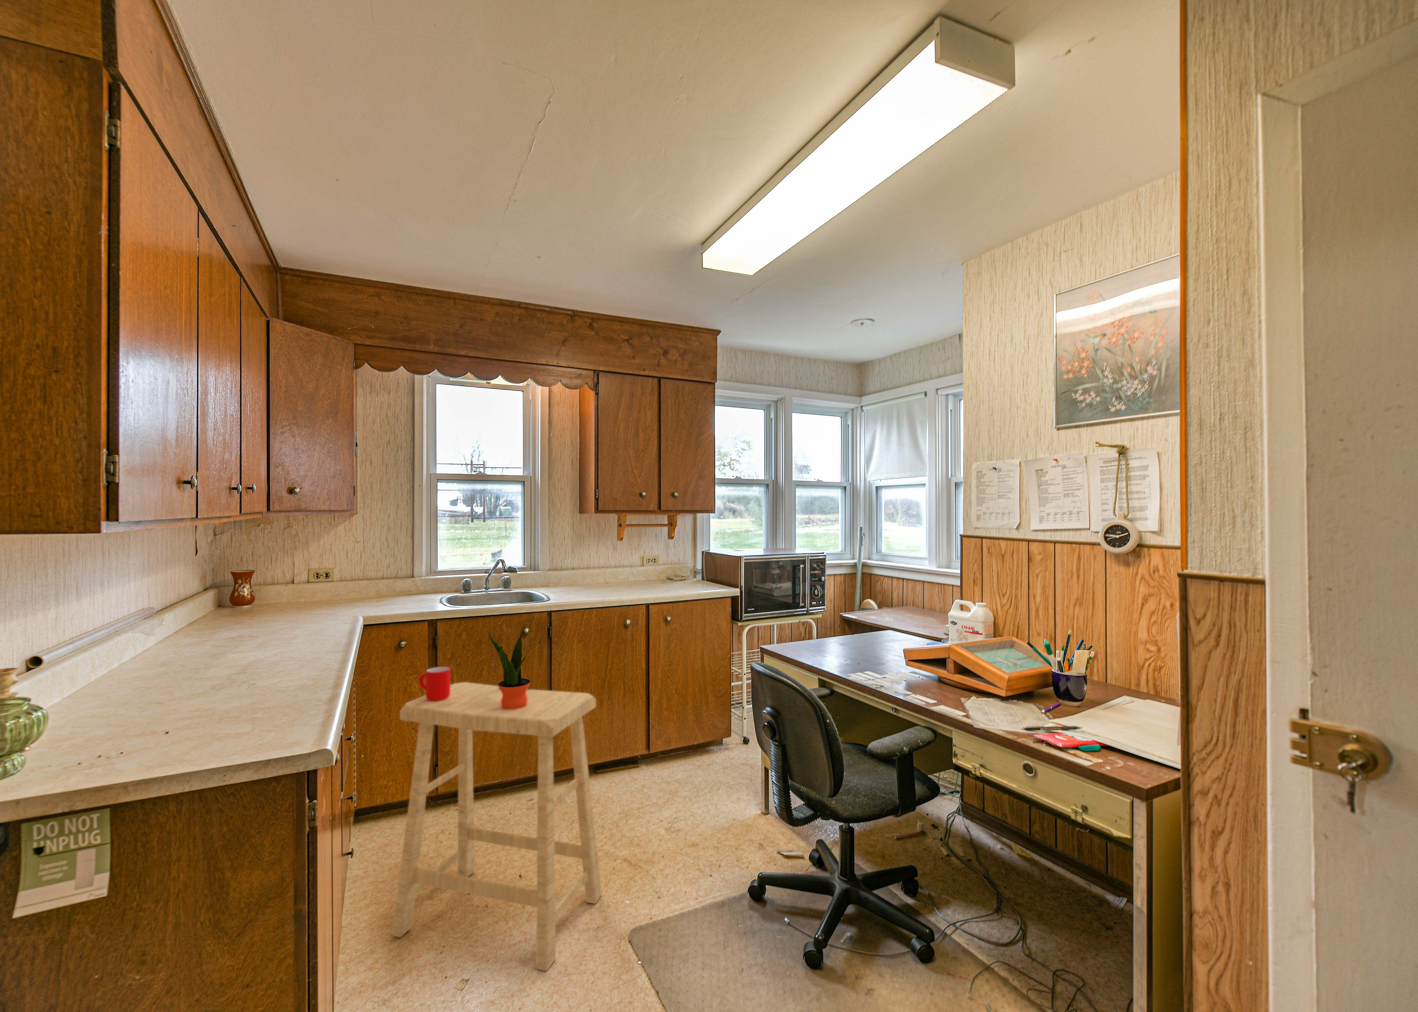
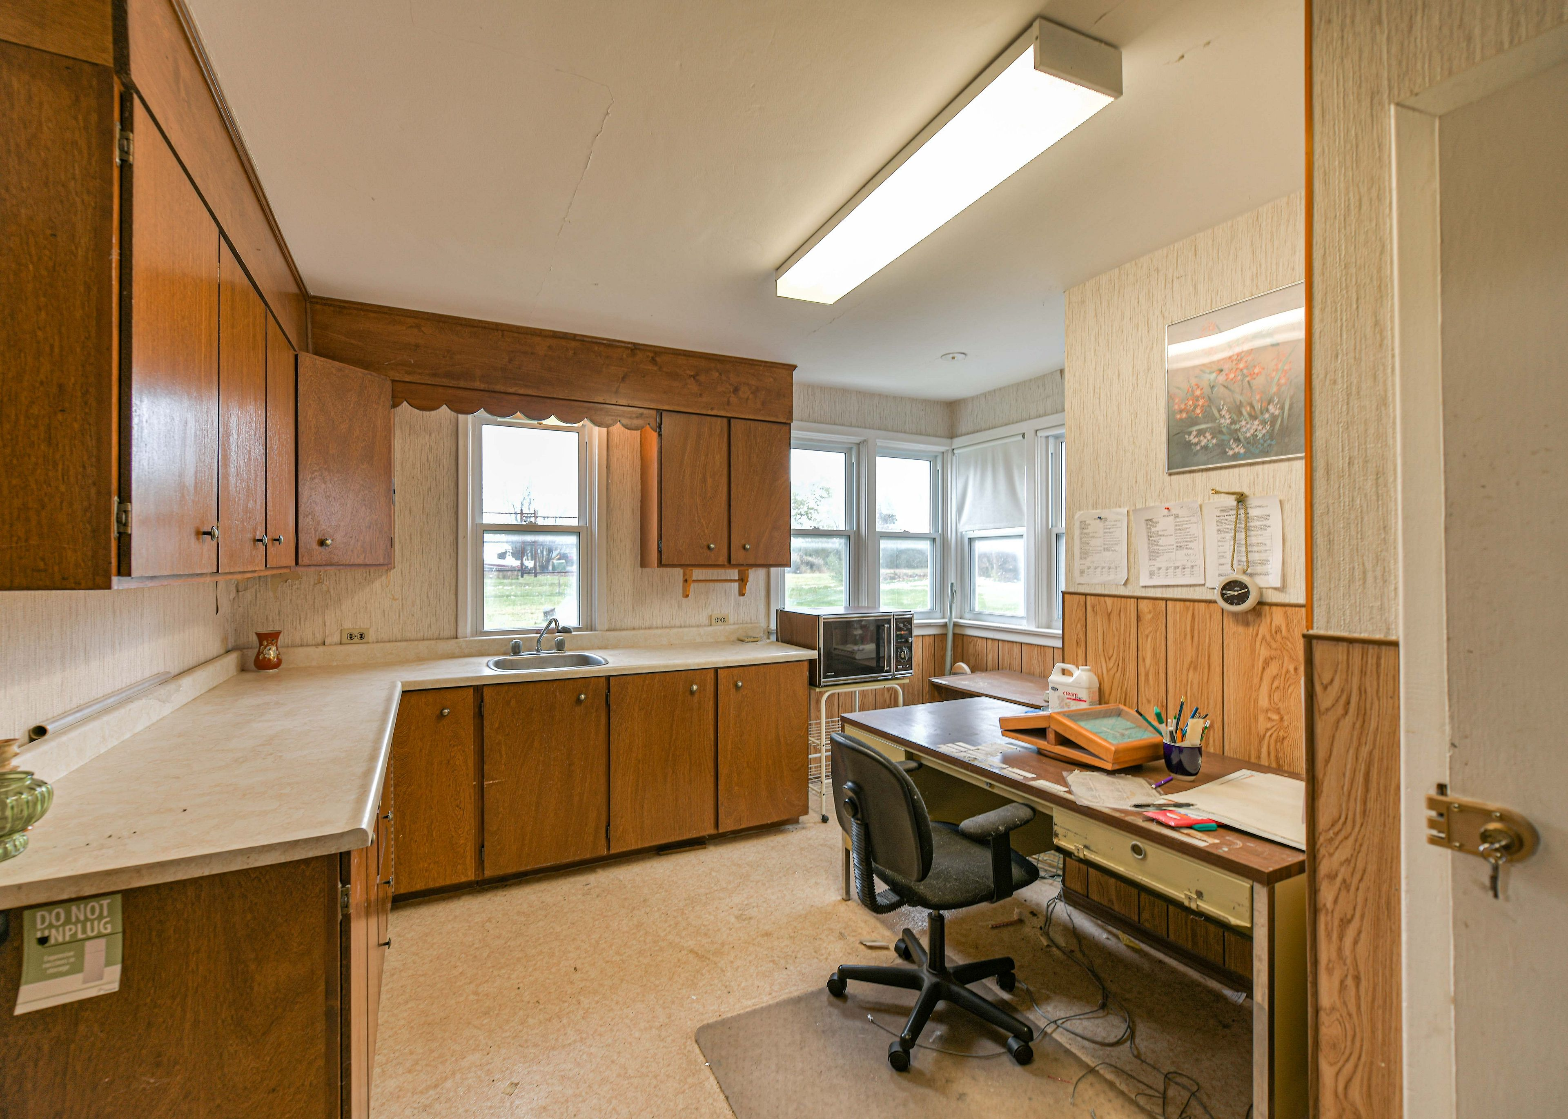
- potted plant [488,631,530,710]
- stool [391,682,603,971]
- mug [419,666,450,701]
